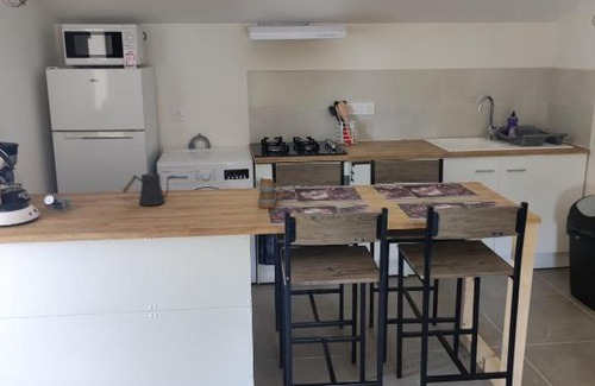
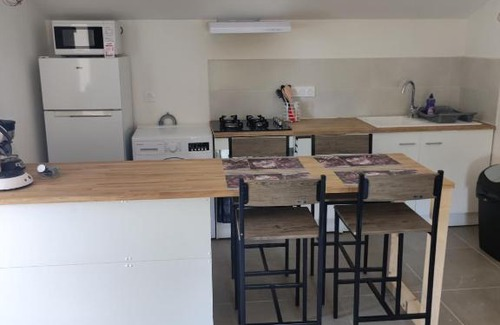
- kettle [121,172,177,207]
- mug [257,177,284,209]
